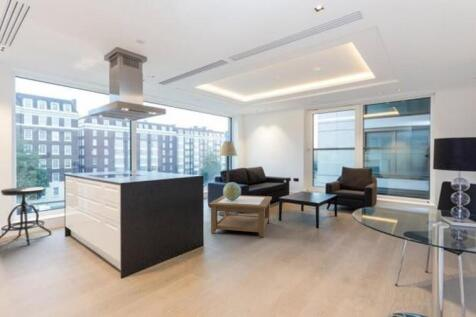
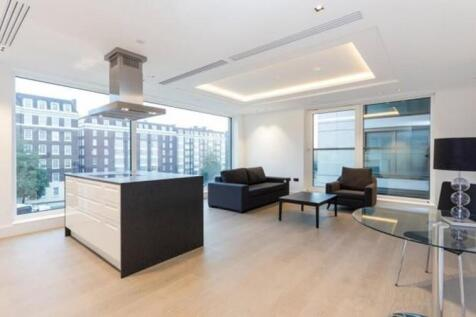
- coffee table [207,194,273,238]
- stool [0,186,52,246]
- floor lamp [218,140,238,217]
- decorative globe [222,181,242,200]
